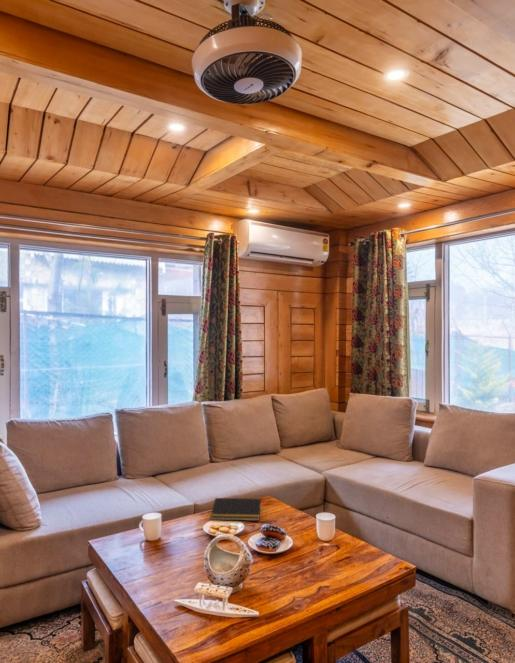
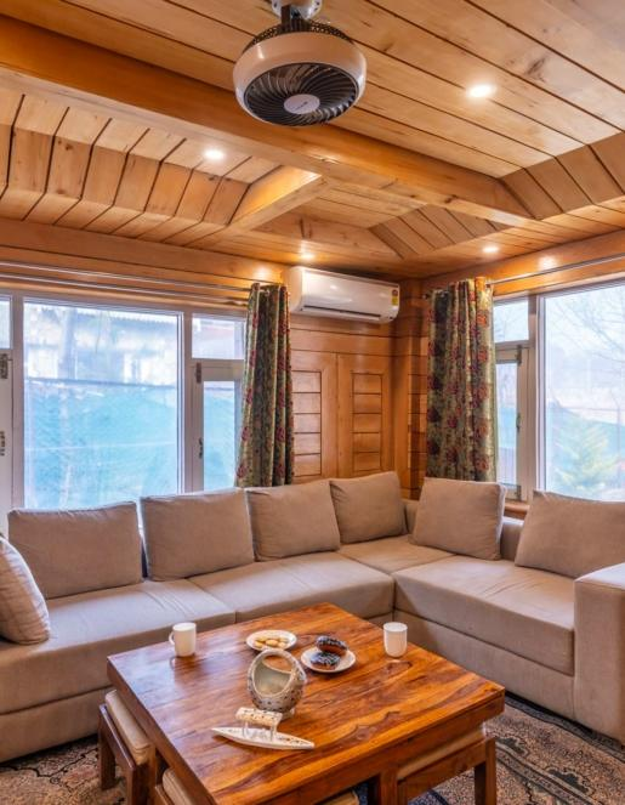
- notepad [209,497,262,522]
